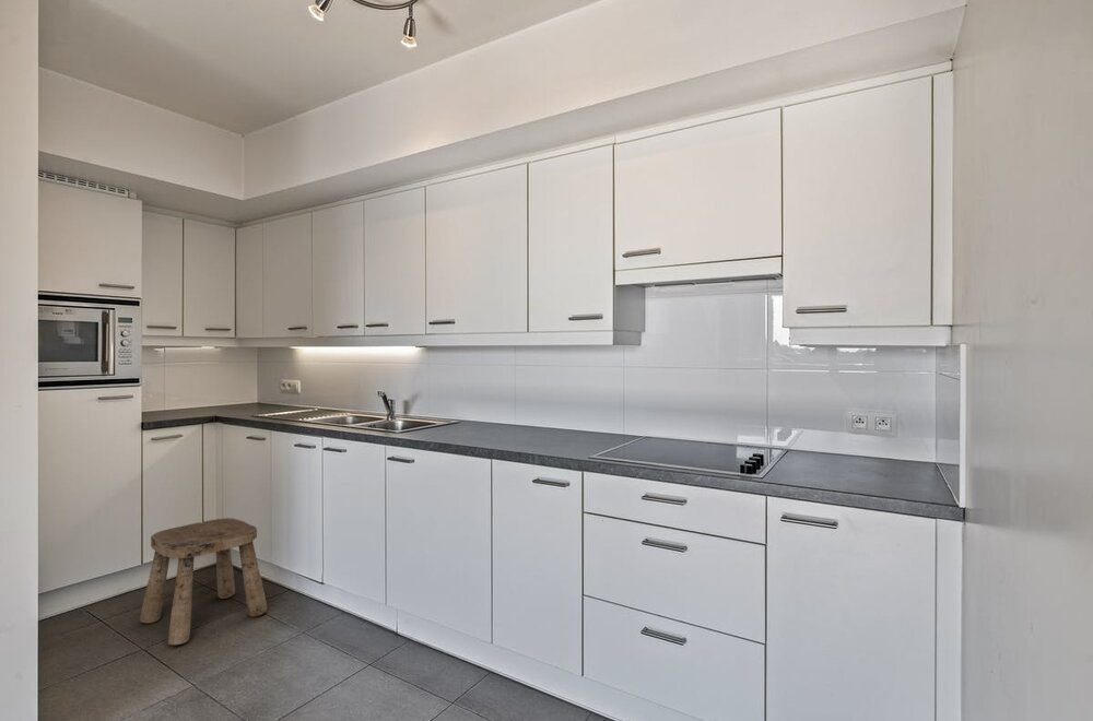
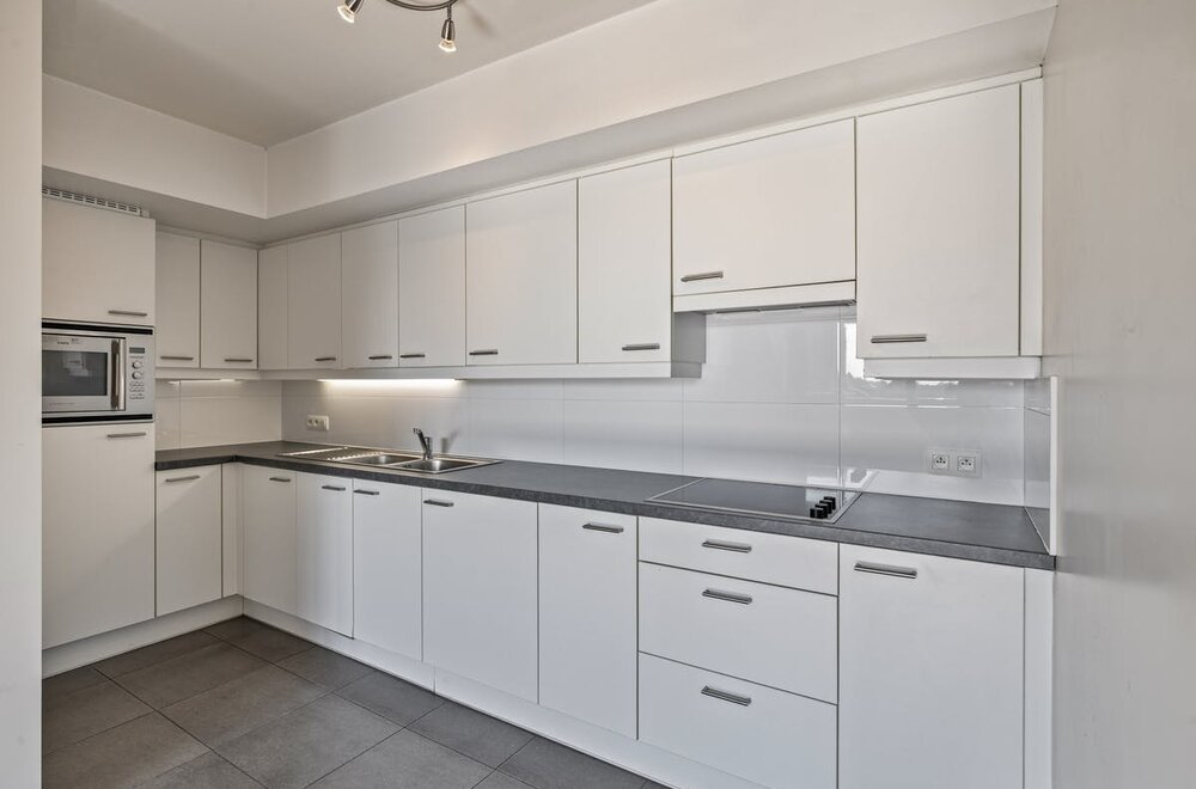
- stool [139,517,268,647]
